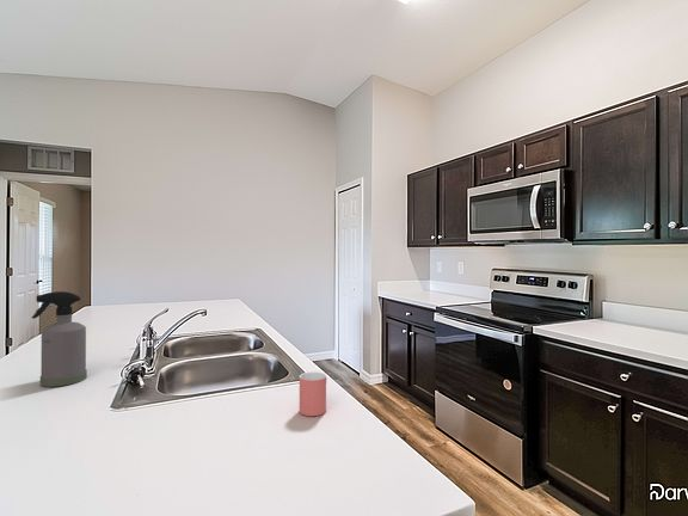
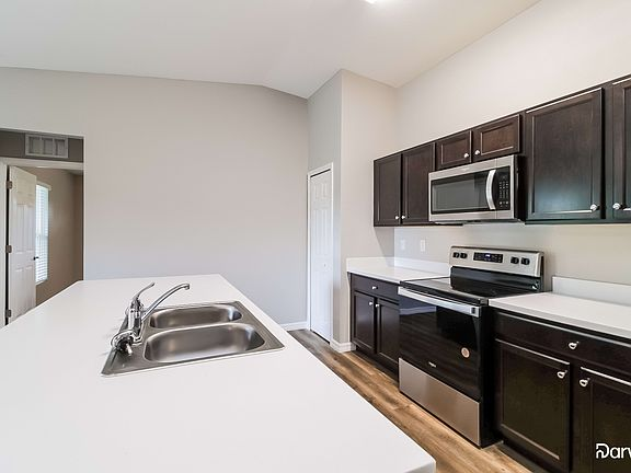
- cup [299,370,327,417]
- spray bottle [31,290,88,388]
